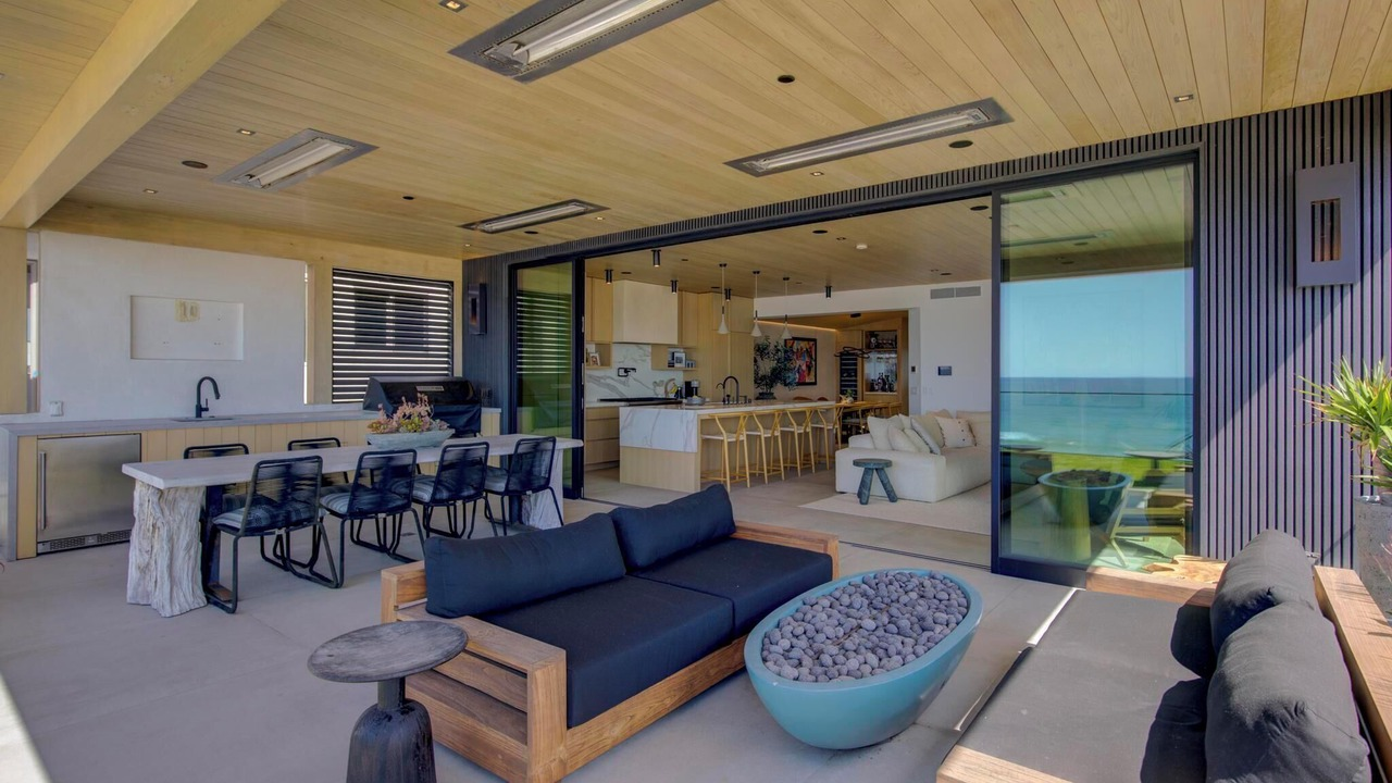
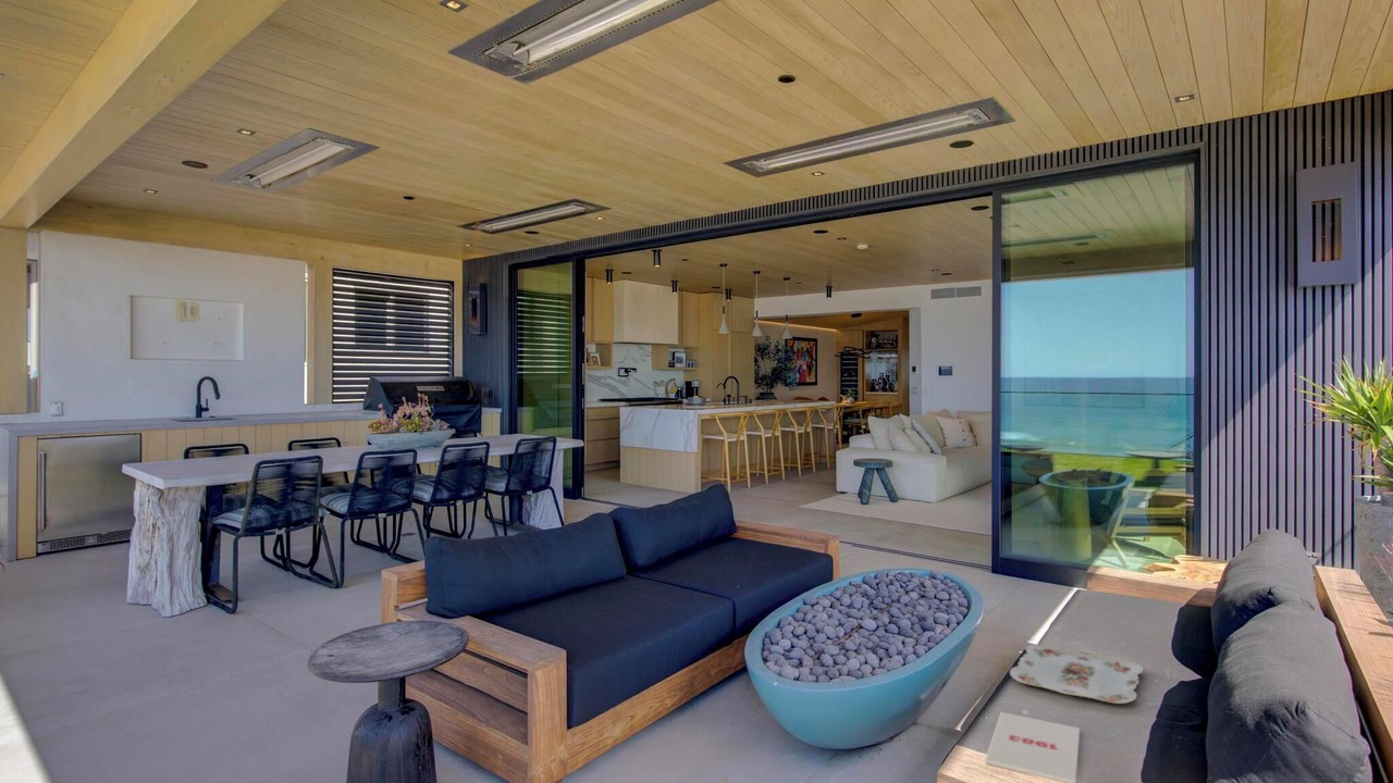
+ magazine [984,711,1081,783]
+ serving tray [1009,644,1145,705]
